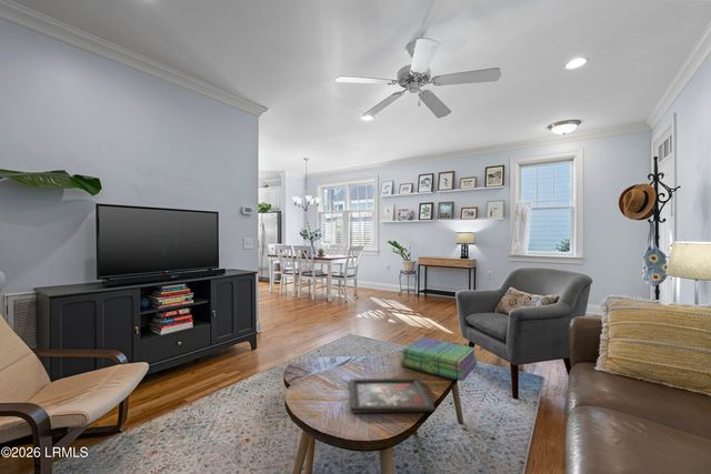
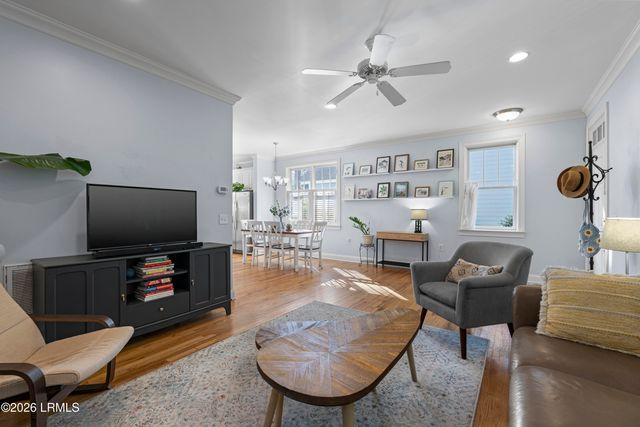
- stack of books [400,336,479,382]
- decorative tray [349,377,435,414]
